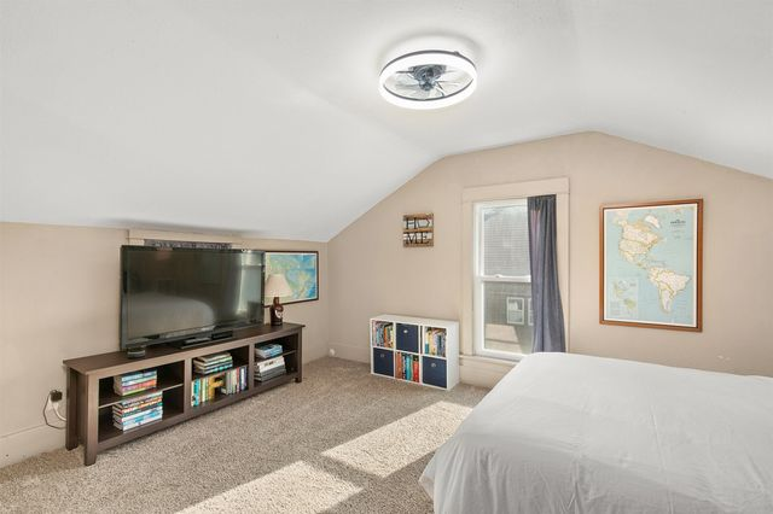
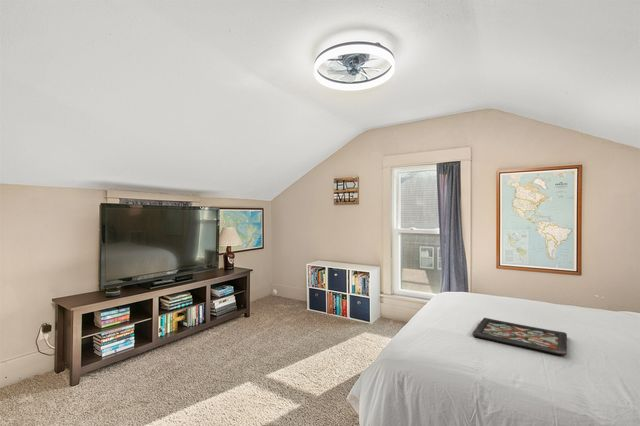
+ decorative tray [471,317,568,357]
